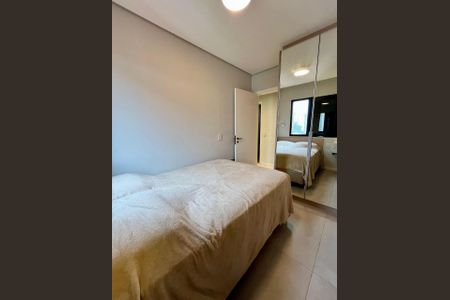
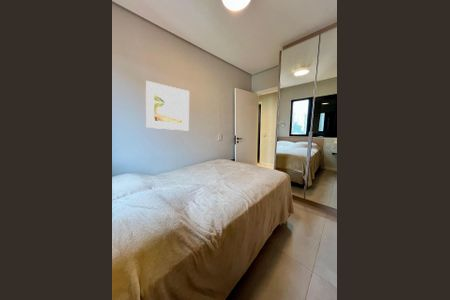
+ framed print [145,80,190,131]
